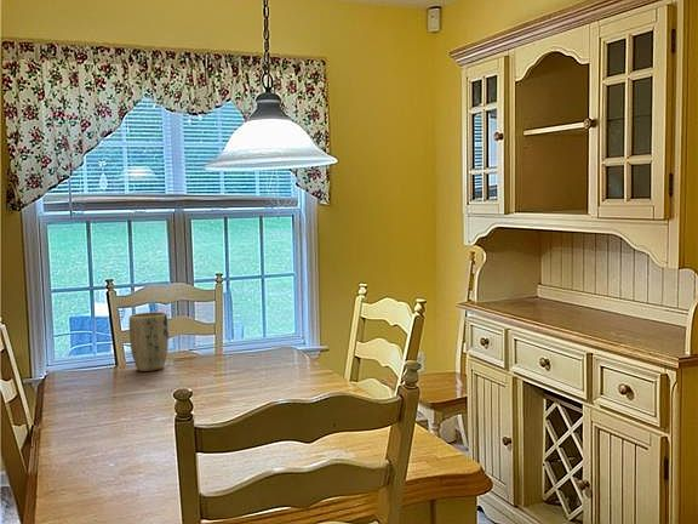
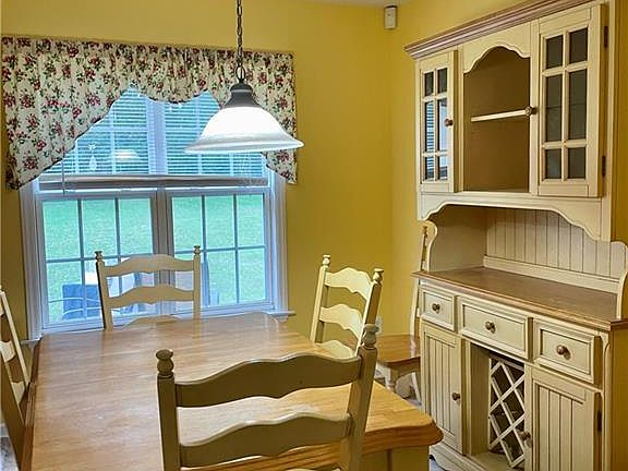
- plant pot [128,311,170,372]
